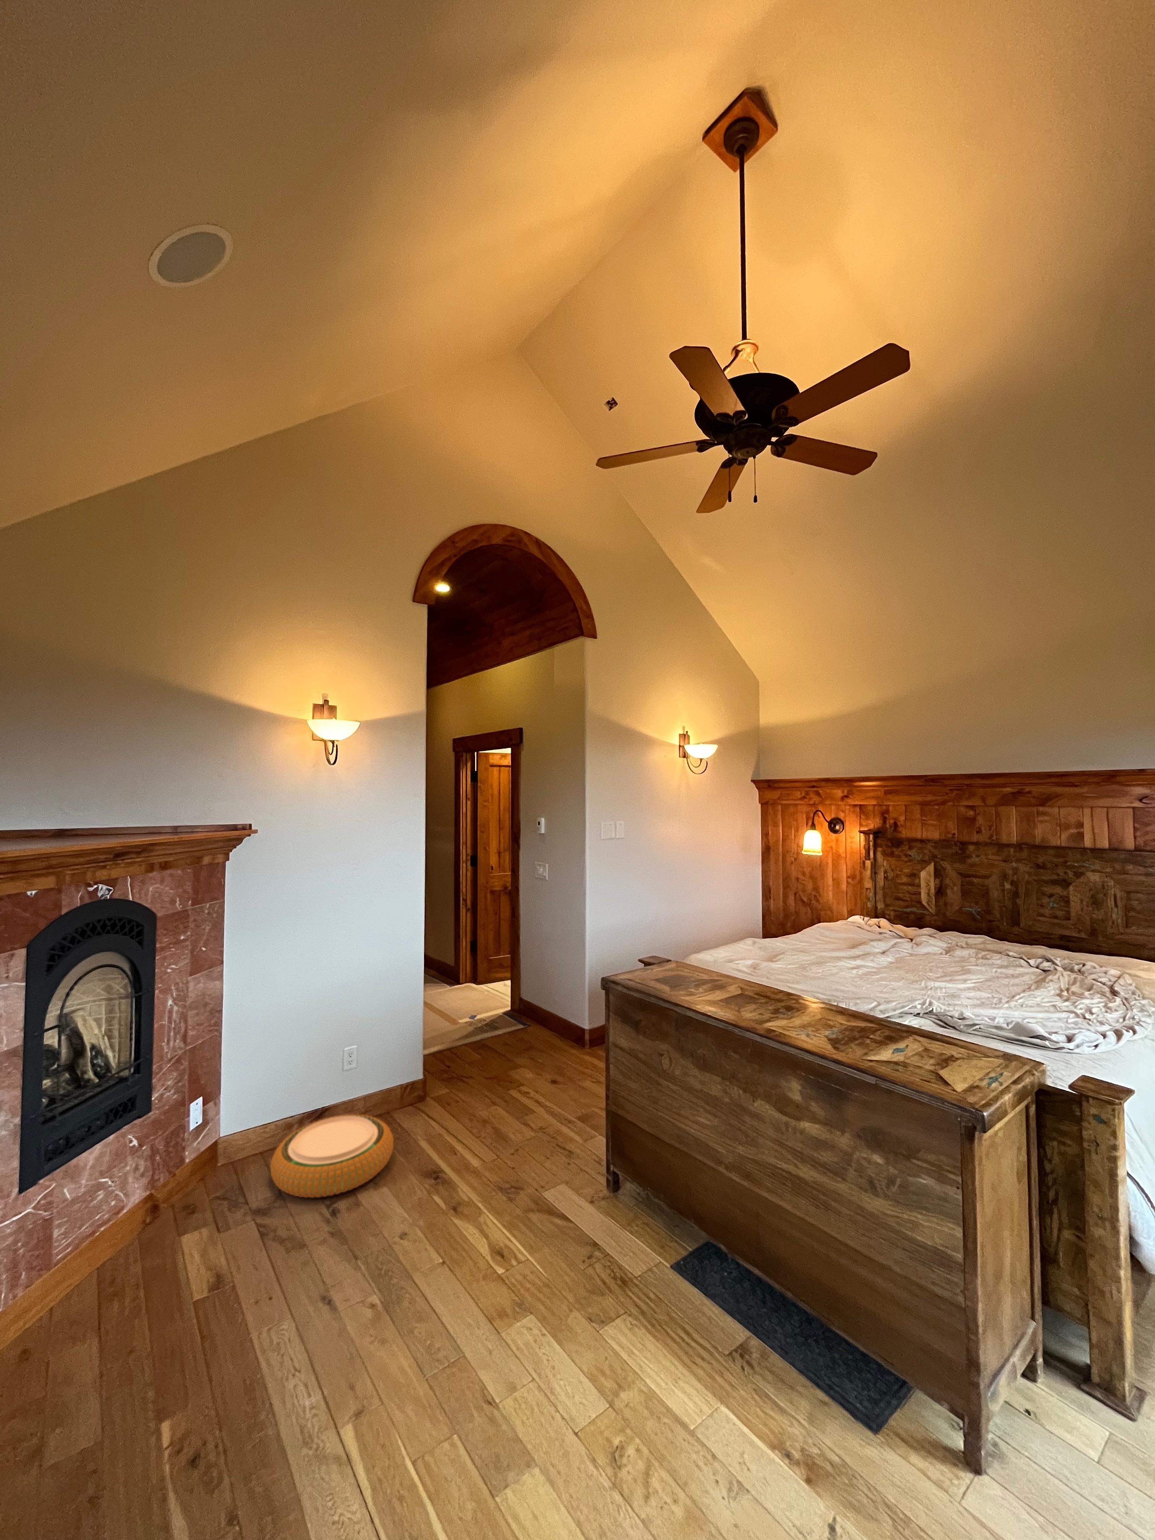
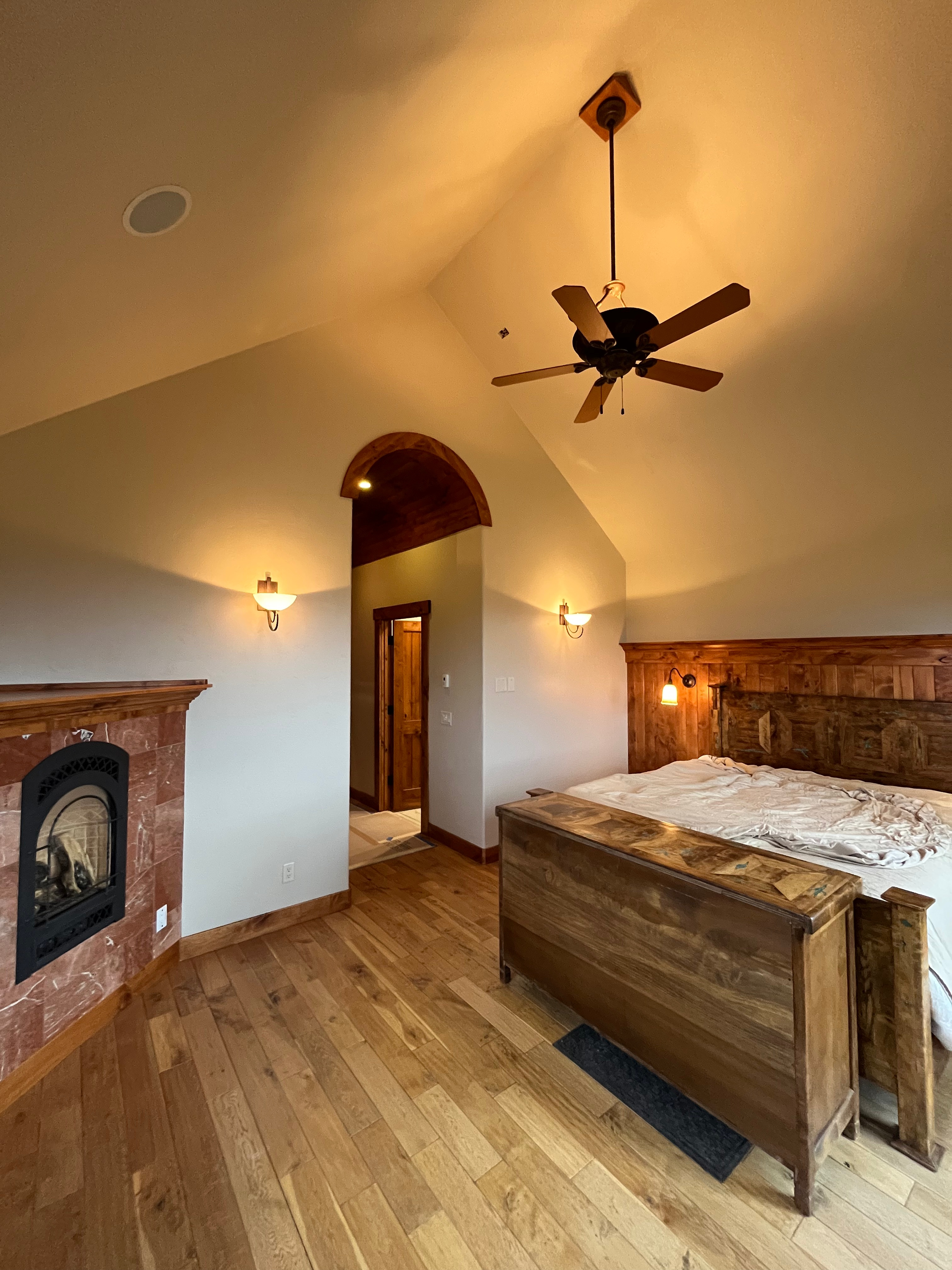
- woven basket [271,1113,394,1198]
